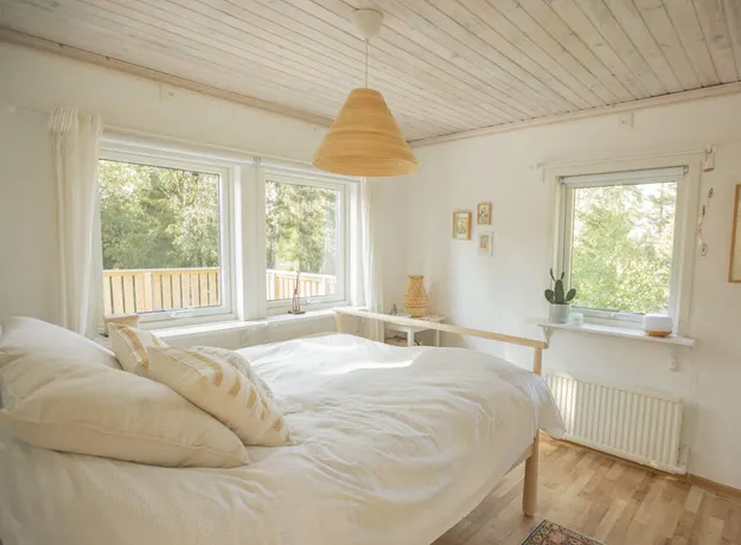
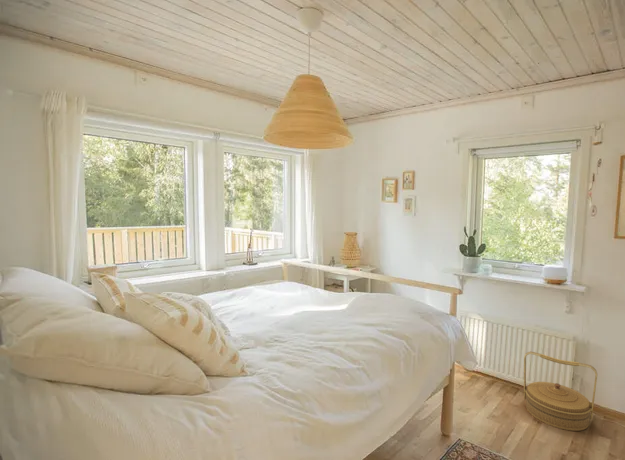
+ woven basket [523,351,598,432]
